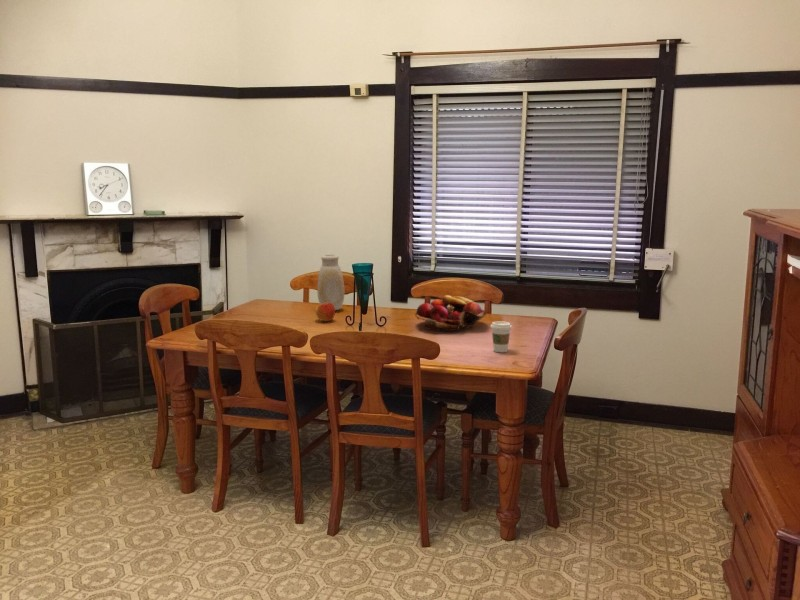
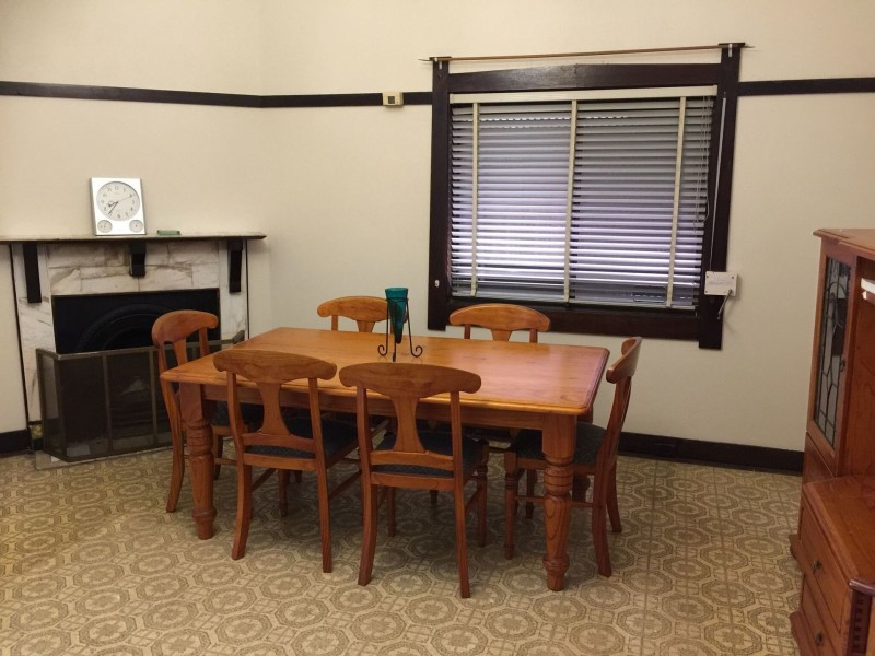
- coffee cup [490,320,513,353]
- apple [314,301,336,322]
- fruit basket [414,294,487,332]
- vase [316,254,345,311]
